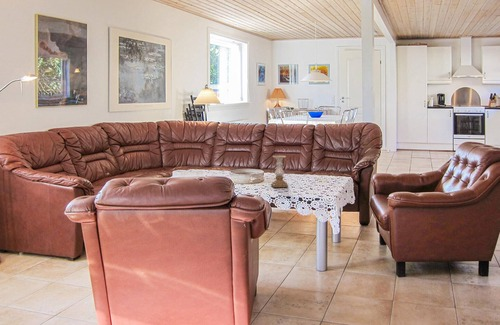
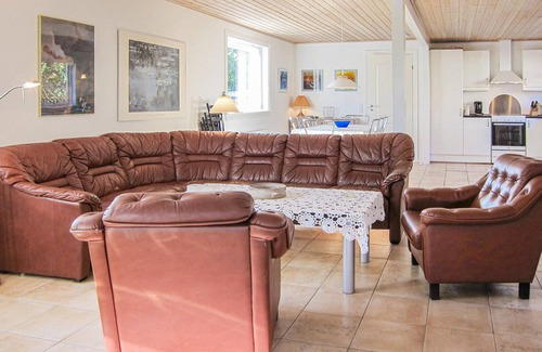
- candle holder [270,155,289,188]
